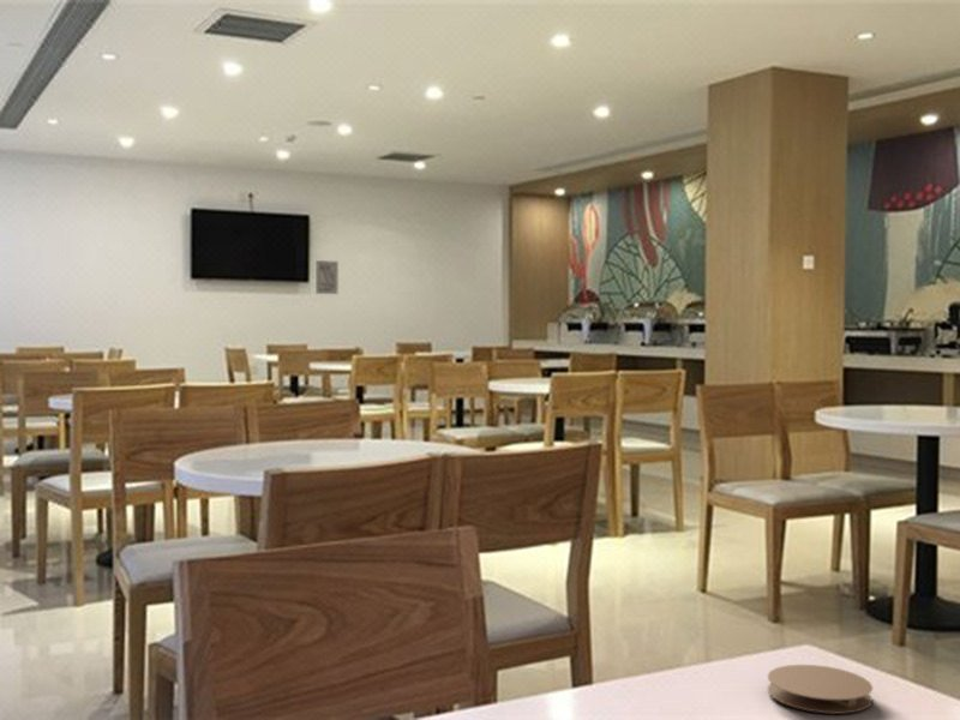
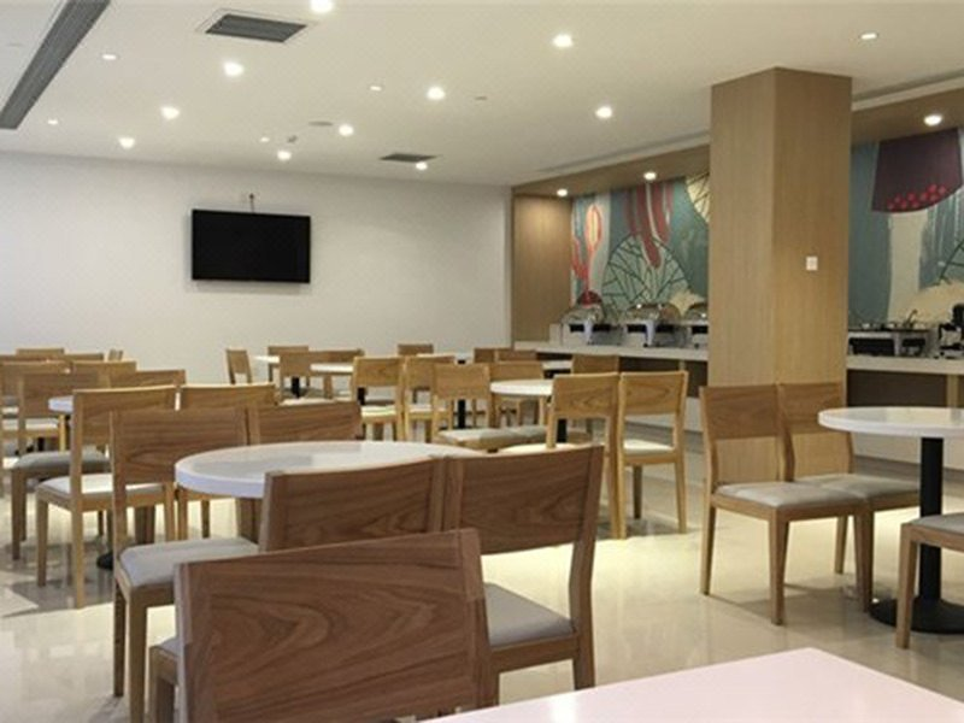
- coaster [766,664,874,715]
- wall art [314,259,340,295]
